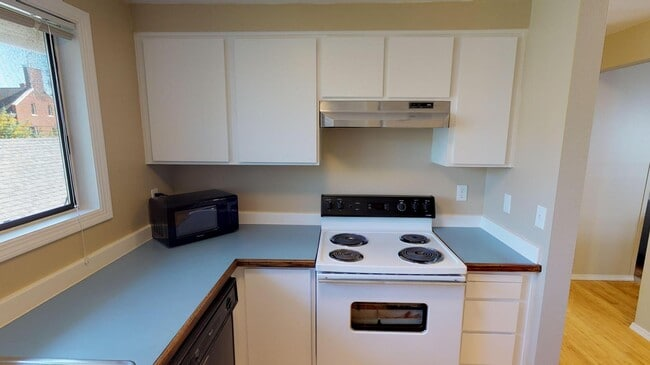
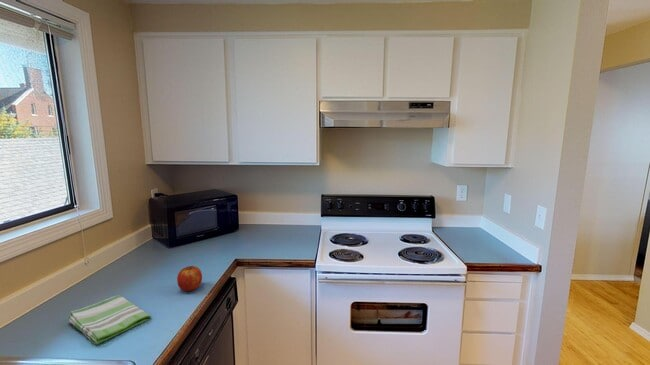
+ dish towel [66,294,152,345]
+ apple [176,265,203,292]
